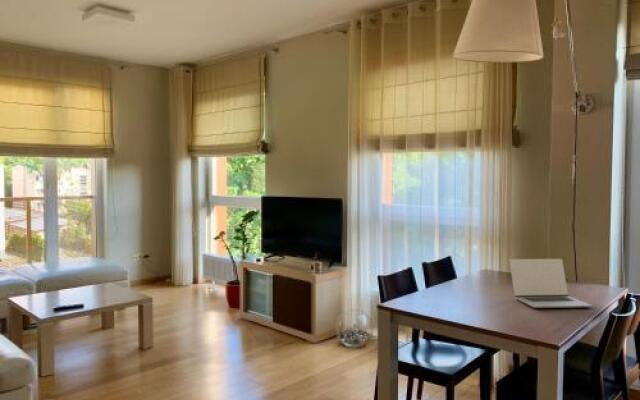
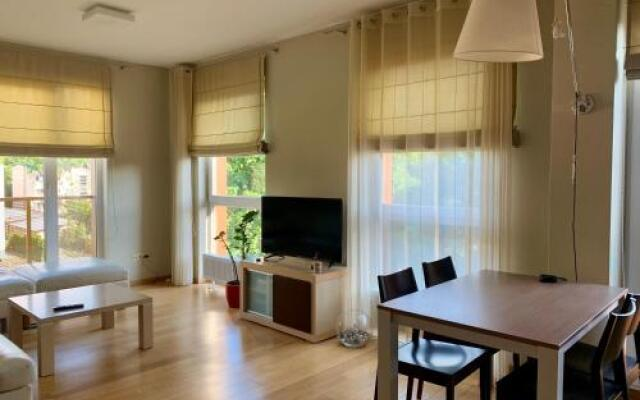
- laptop [508,258,593,309]
